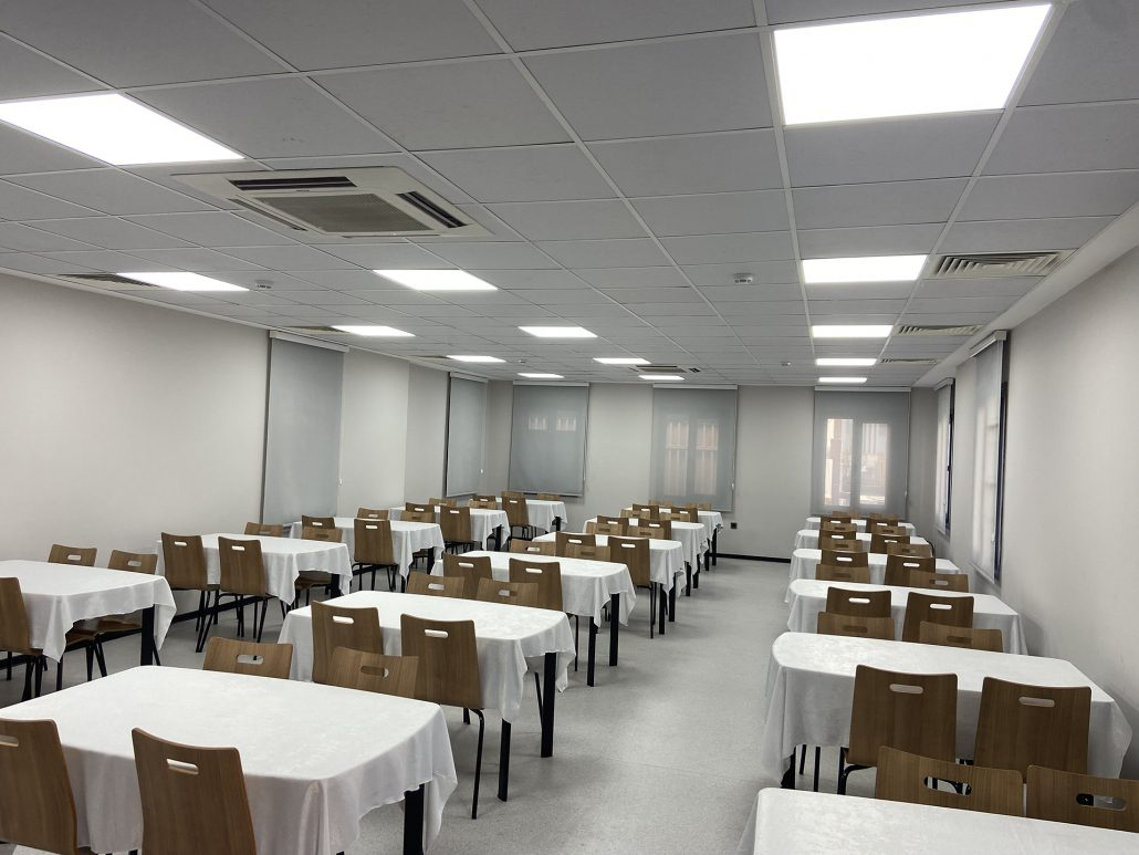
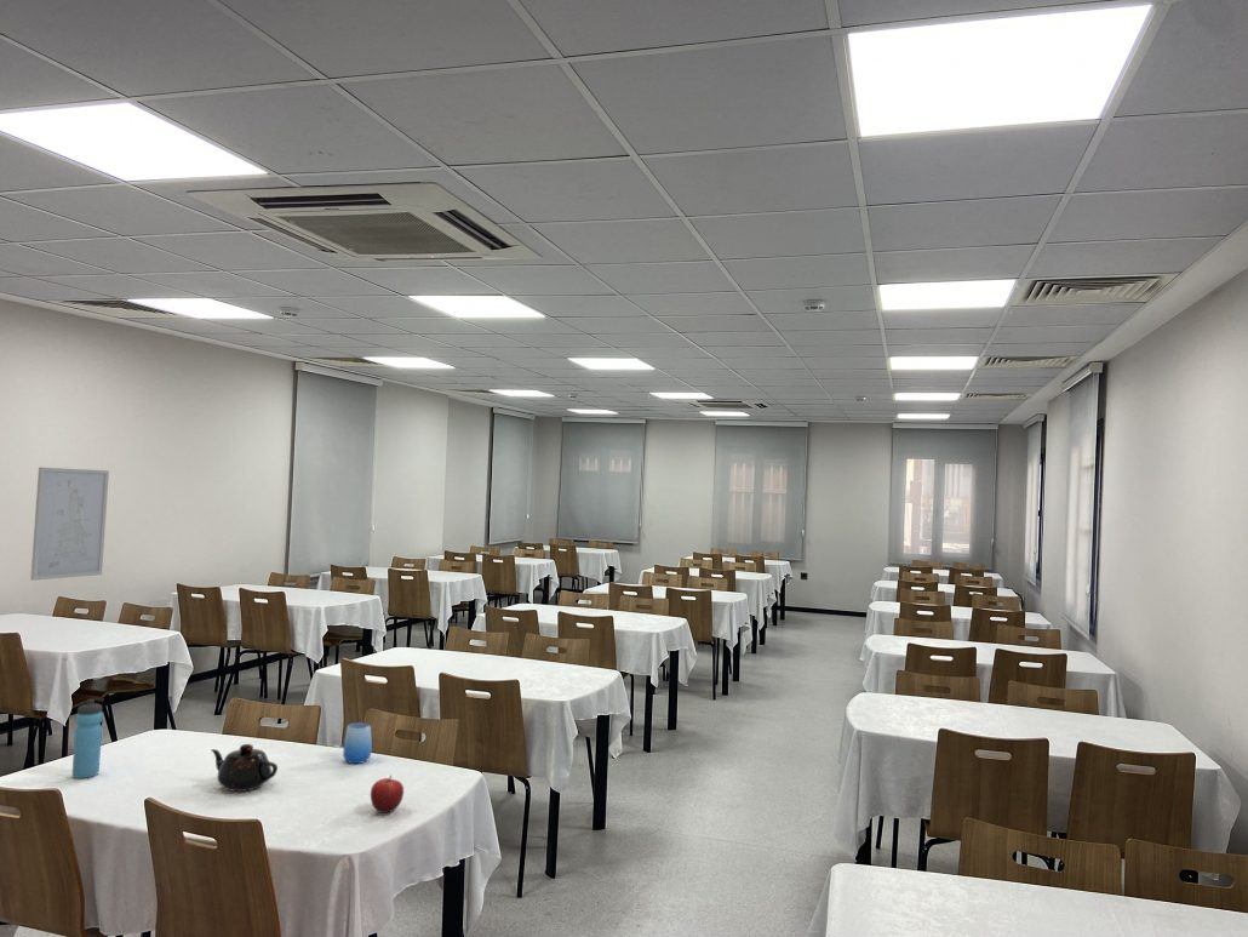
+ fruit [370,775,405,815]
+ cup [342,721,373,765]
+ teapot [210,743,279,793]
+ water bottle [71,698,104,779]
+ wall art [29,467,110,582]
